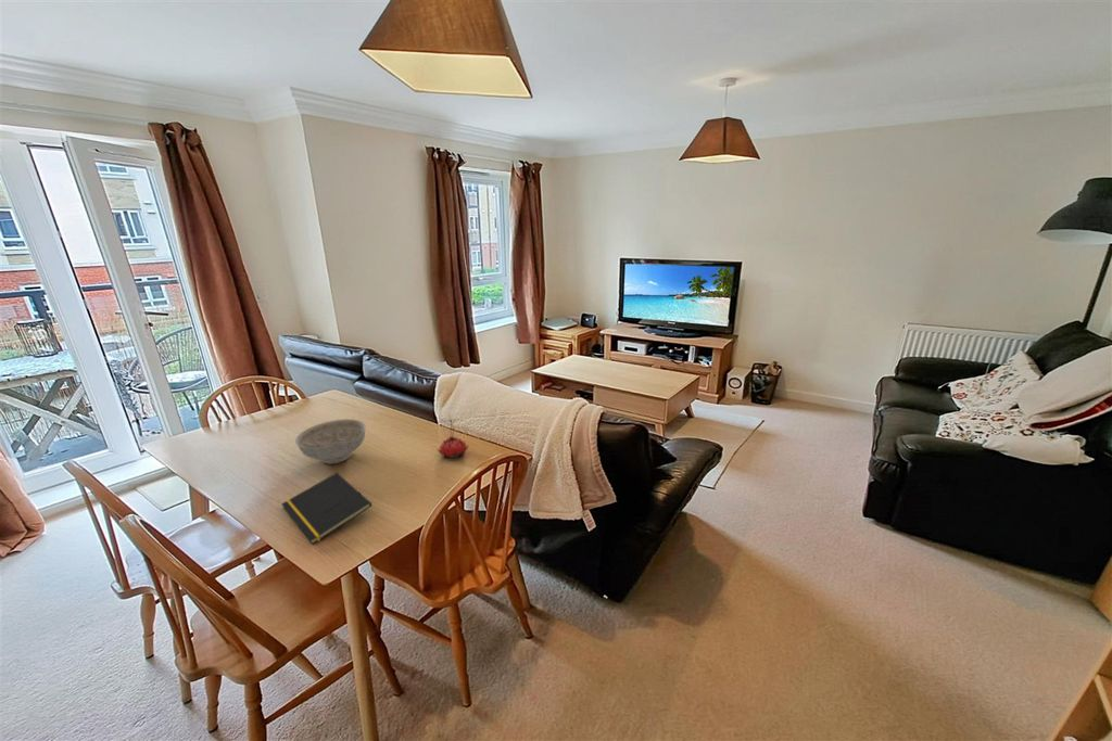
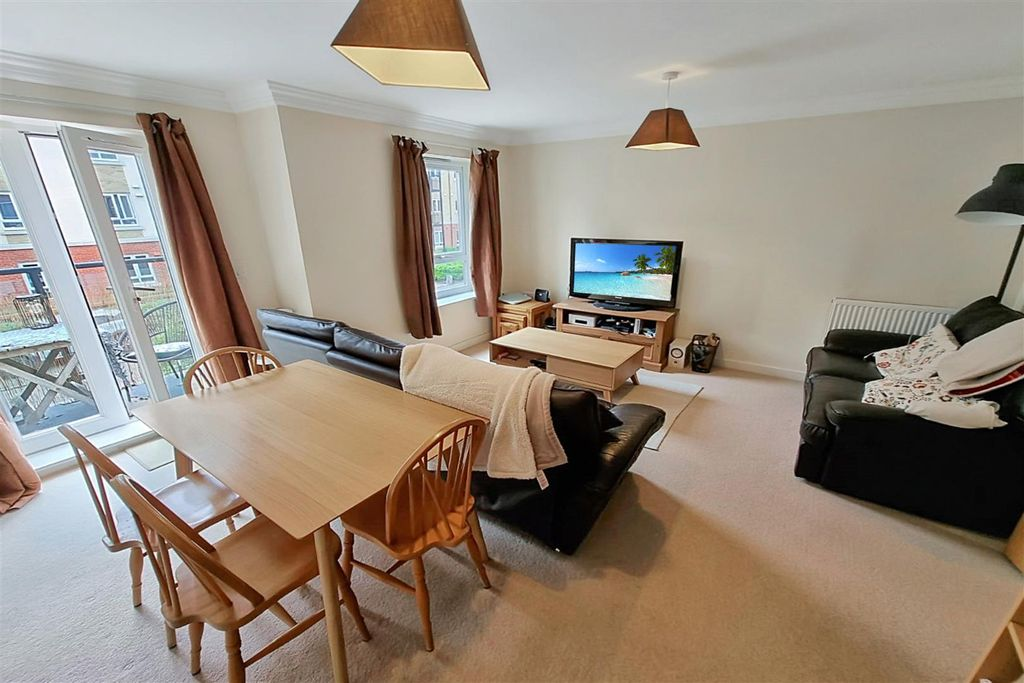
- flower [437,412,470,460]
- decorative bowl [294,418,367,465]
- notepad [280,472,374,545]
